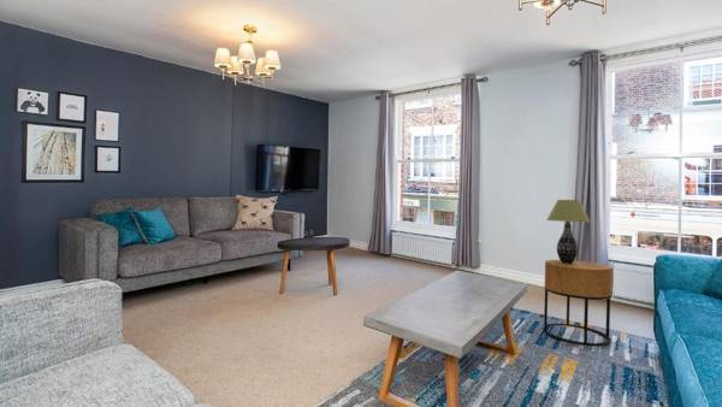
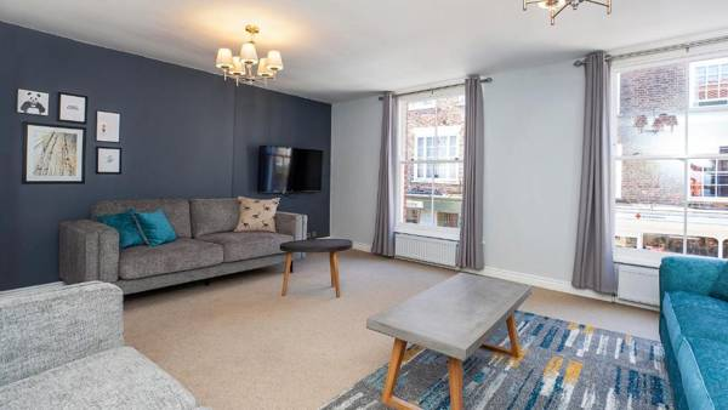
- table lamp [545,199,591,264]
- side table [543,259,614,348]
